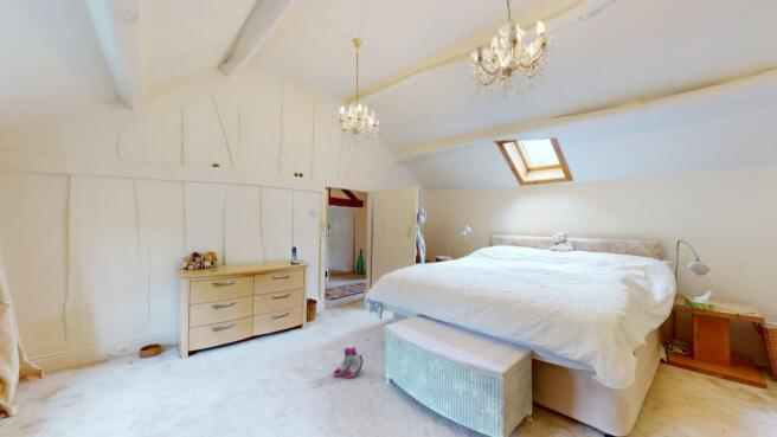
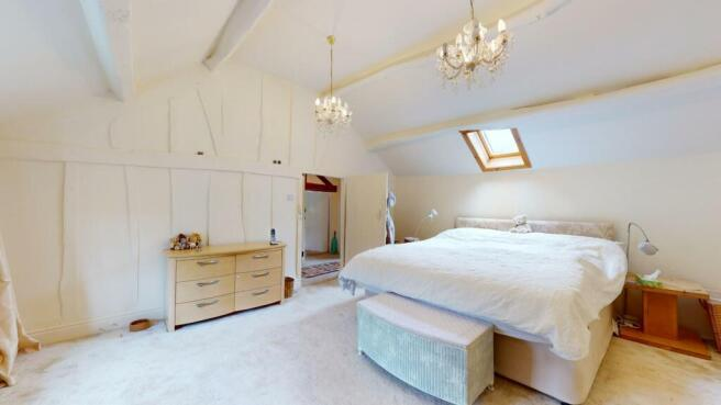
- boots [333,346,365,379]
